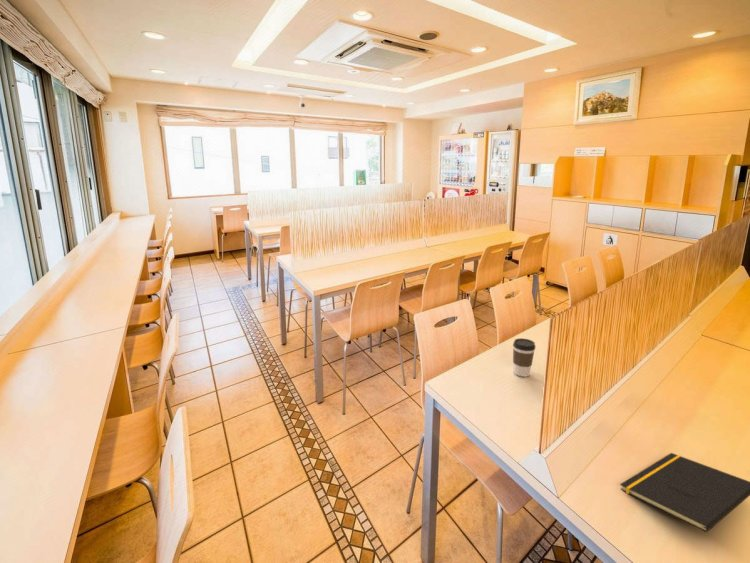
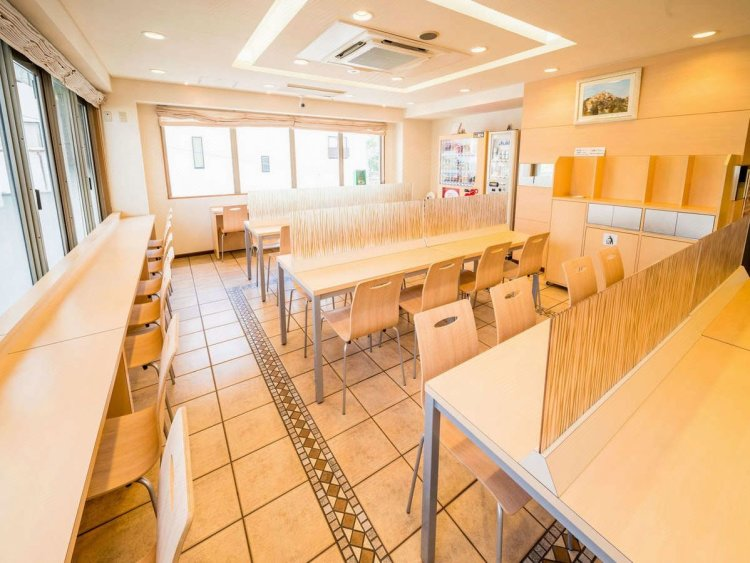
- coffee cup [512,337,536,378]
- notepad [619,452,750,533]
